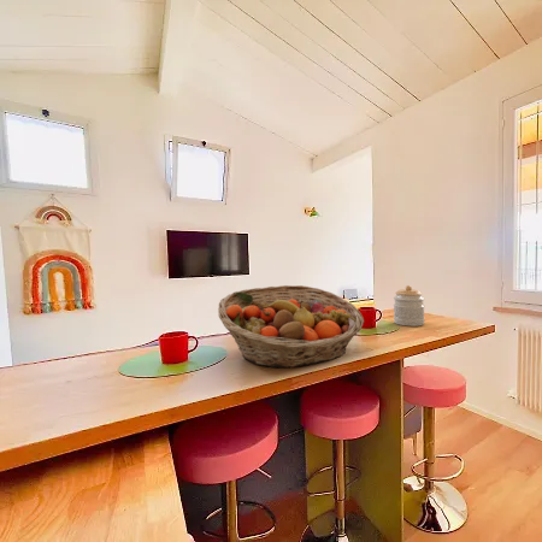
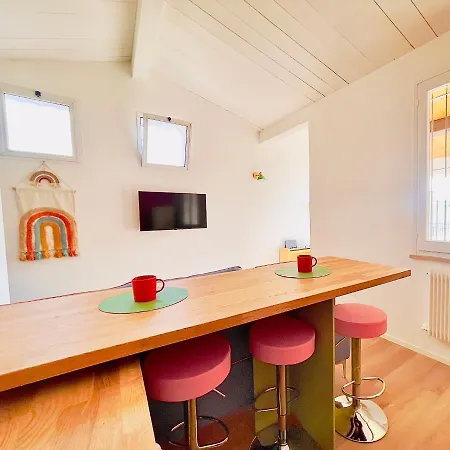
- jar [393,284,425,328]
- fruit basket [217,284,365,370]
